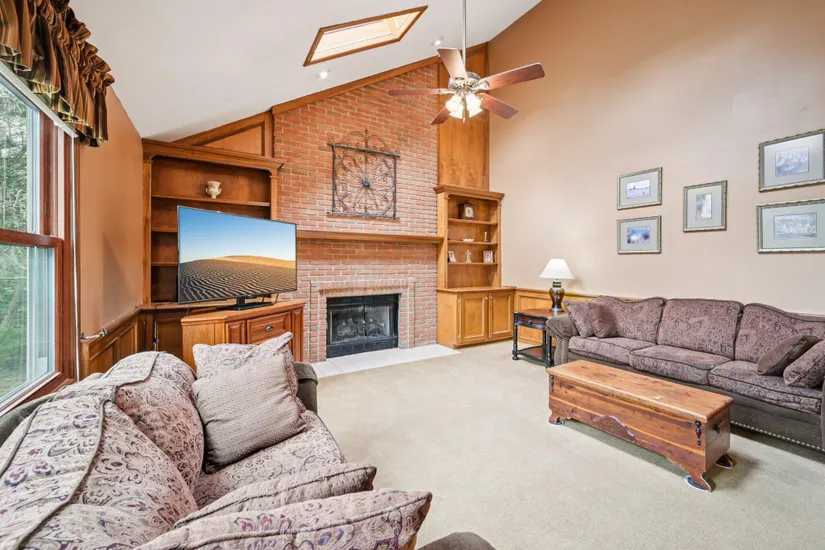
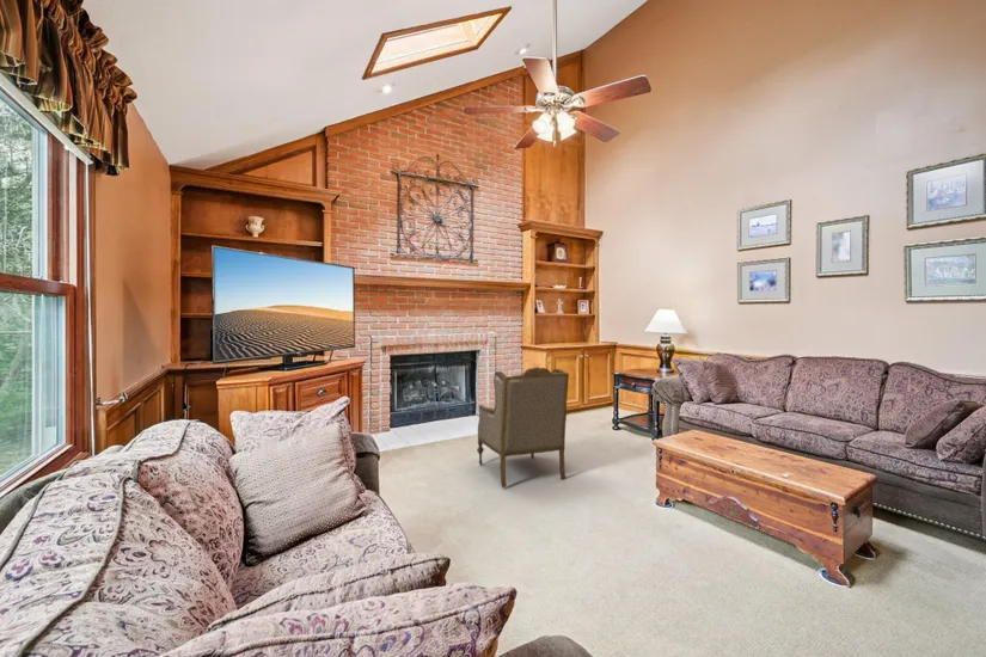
+ armchair [476,366,570,489]
